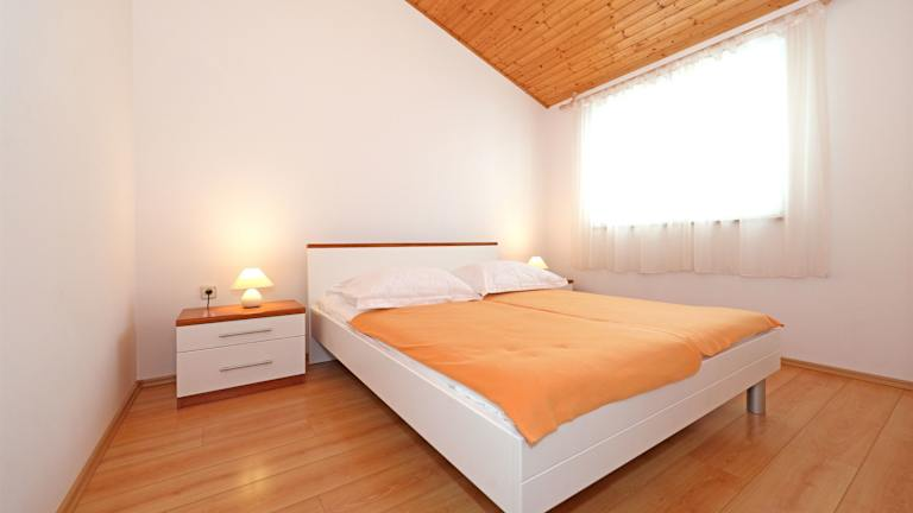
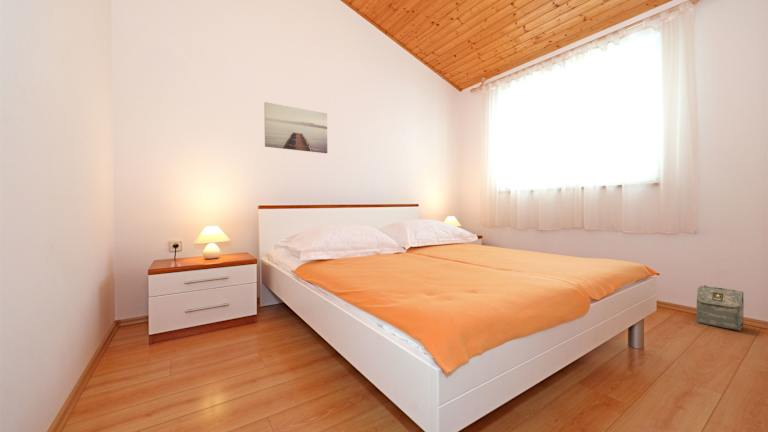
+ wall art [263,101,328,154]
+ bag [695,284,745,332]
